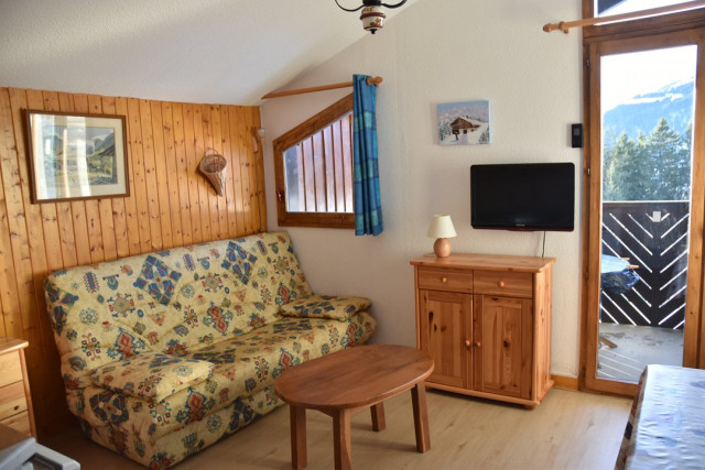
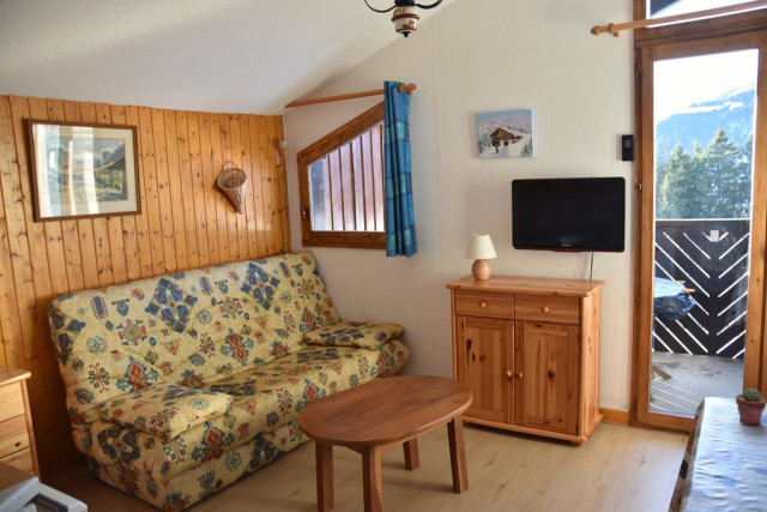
+ potted succulent [735,387,767,427]
